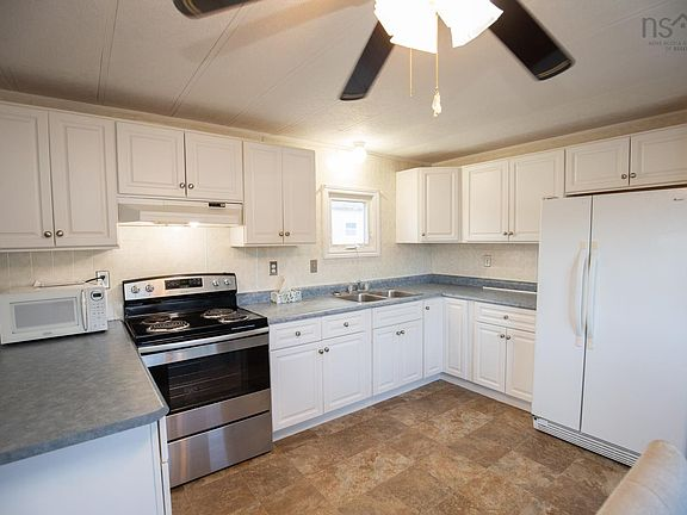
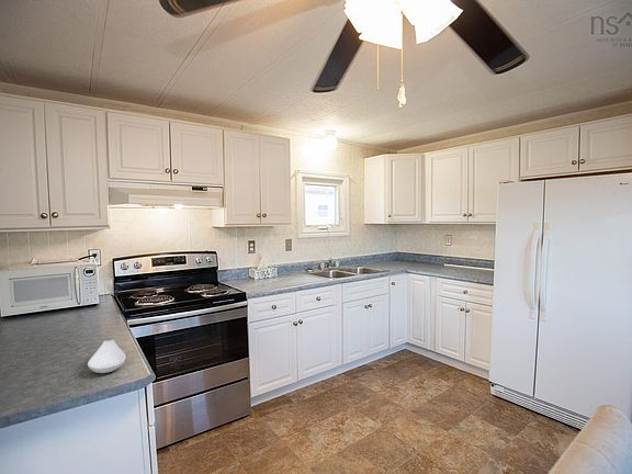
+ spoon rest [87,339,127,374]
